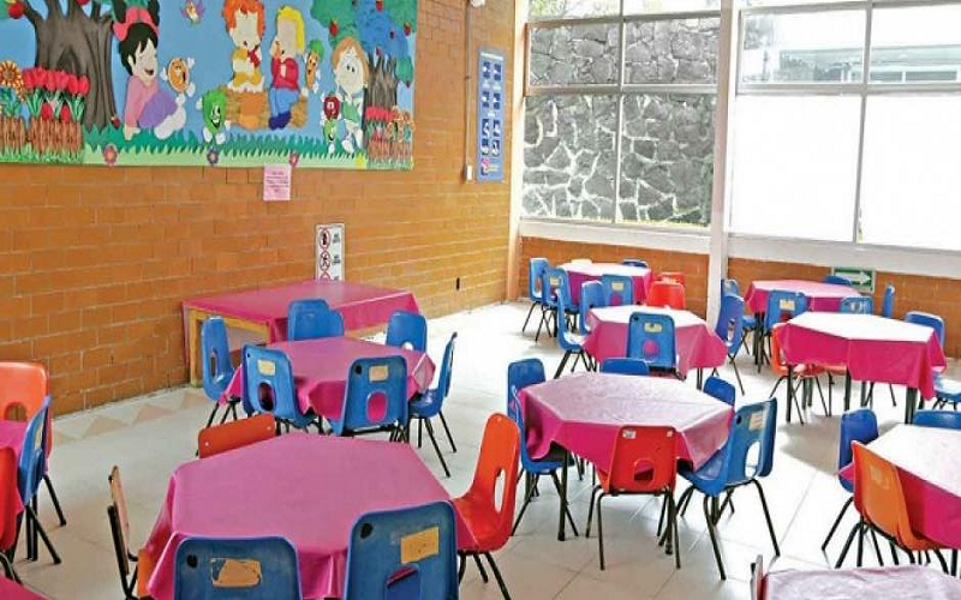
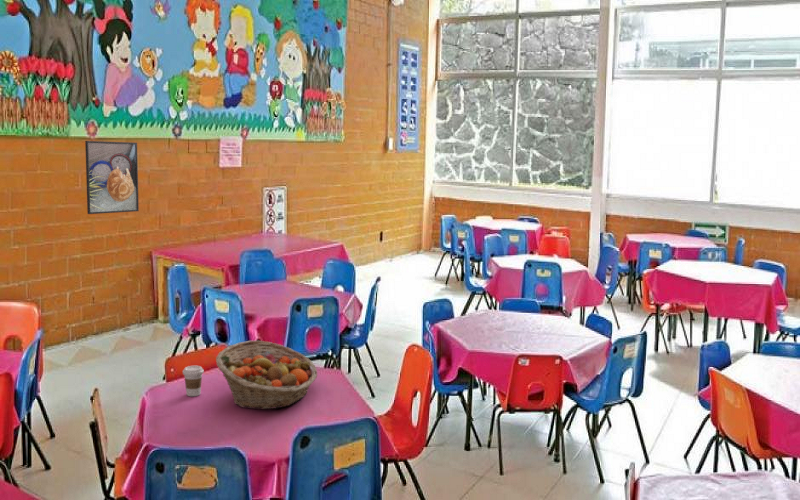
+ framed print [84,140,140,215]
+ coffee cup [182,365,205,397]
+ fruit basket [215,340,318,410]
